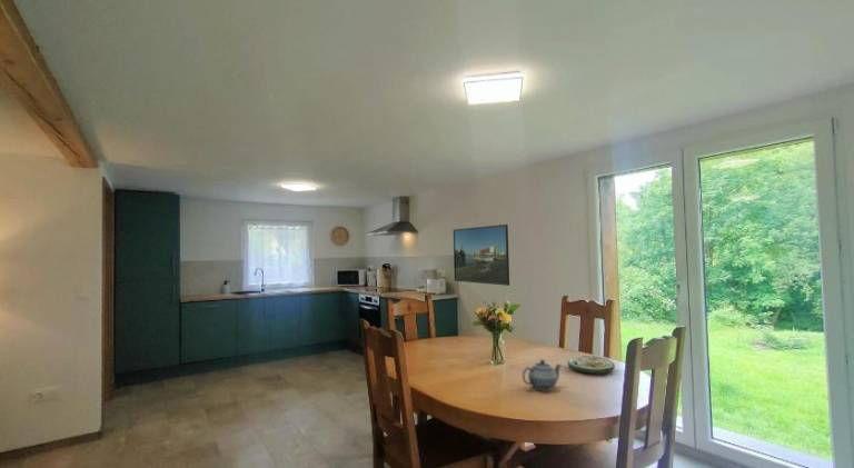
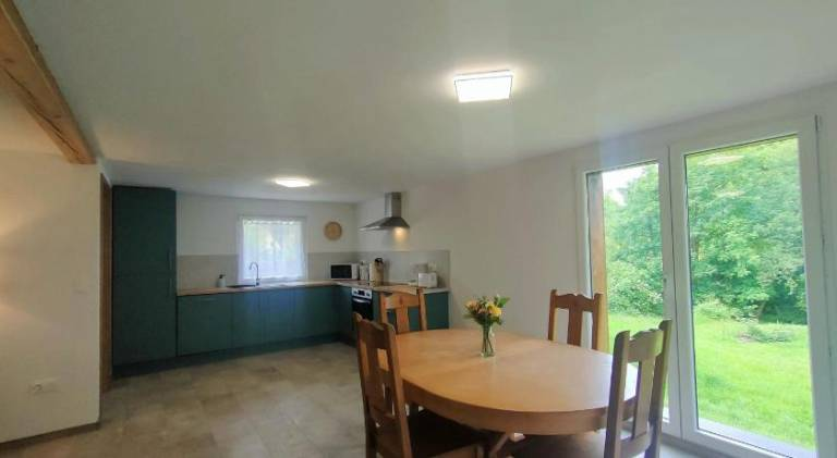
- teapot [522,359,563,391]
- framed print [453,223,510,287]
- soup [566,355,616,375]
